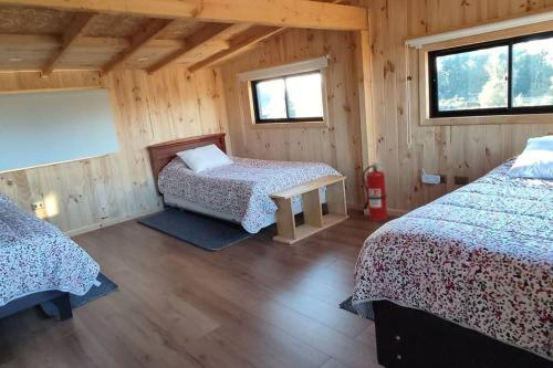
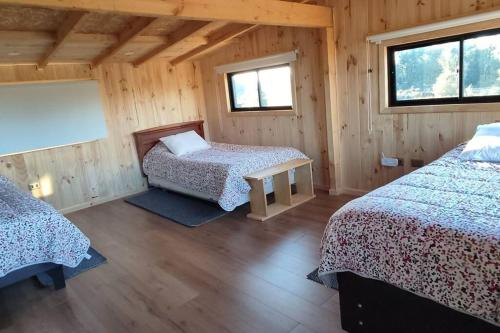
- fire extinguisher [362,161,388,222]
